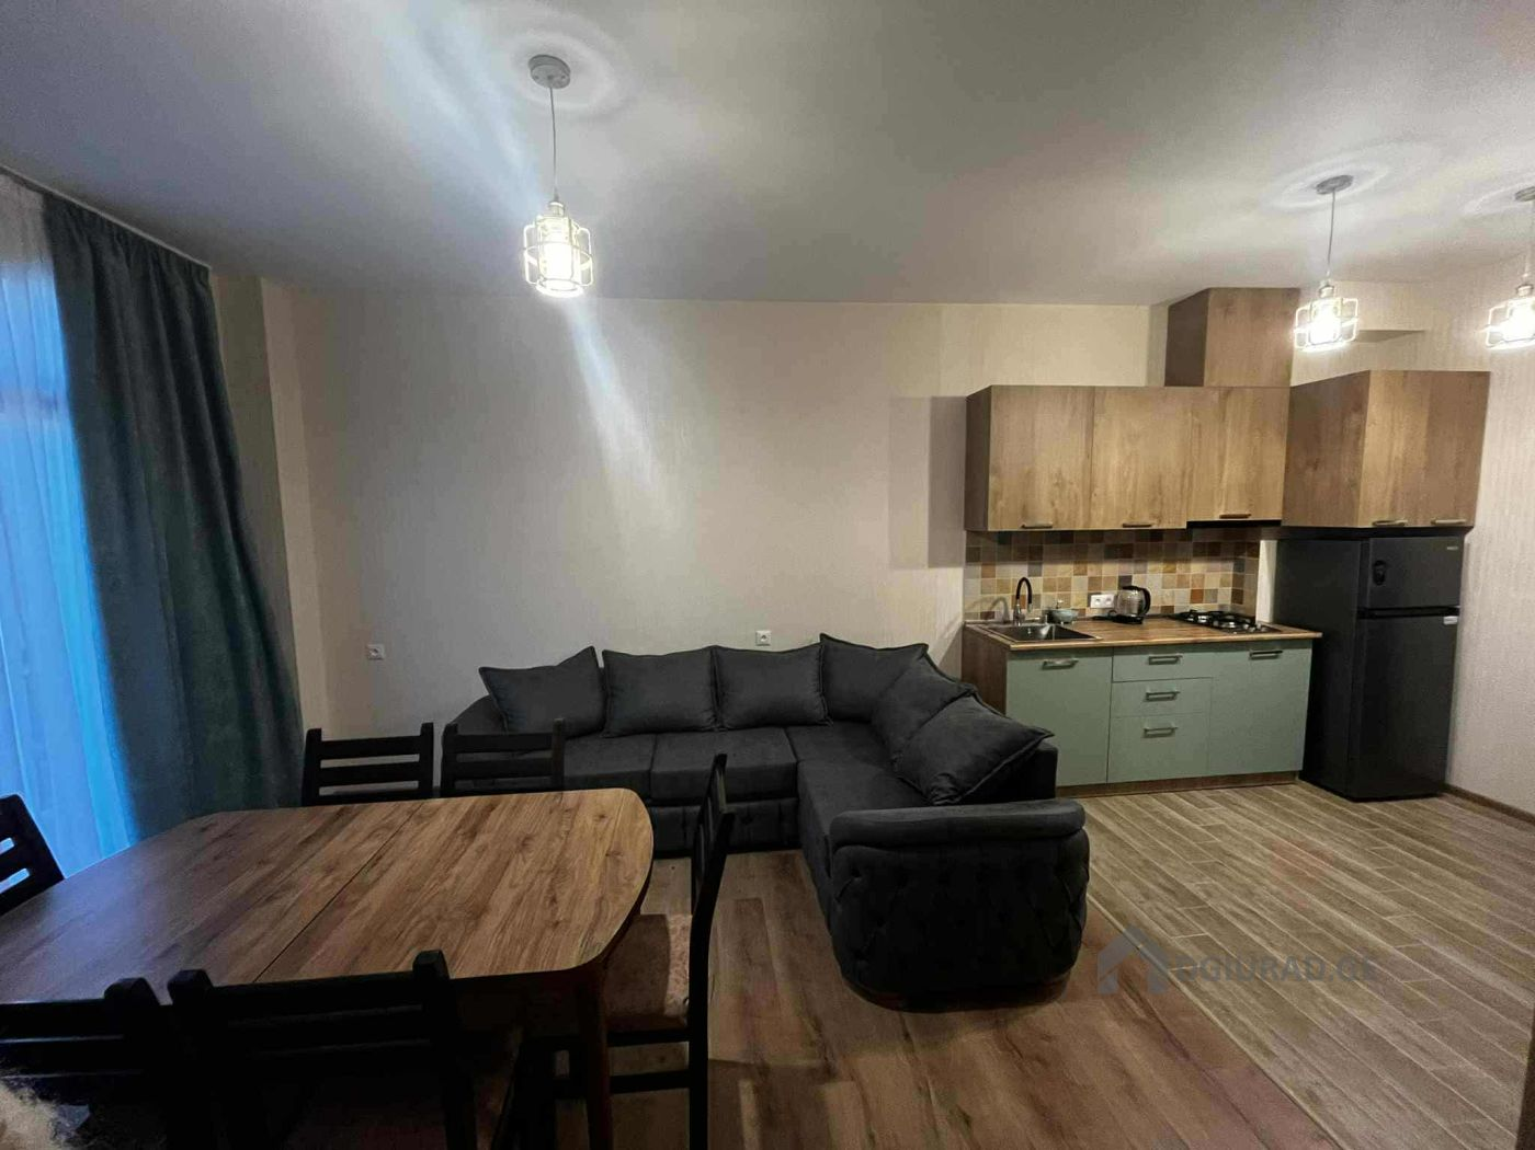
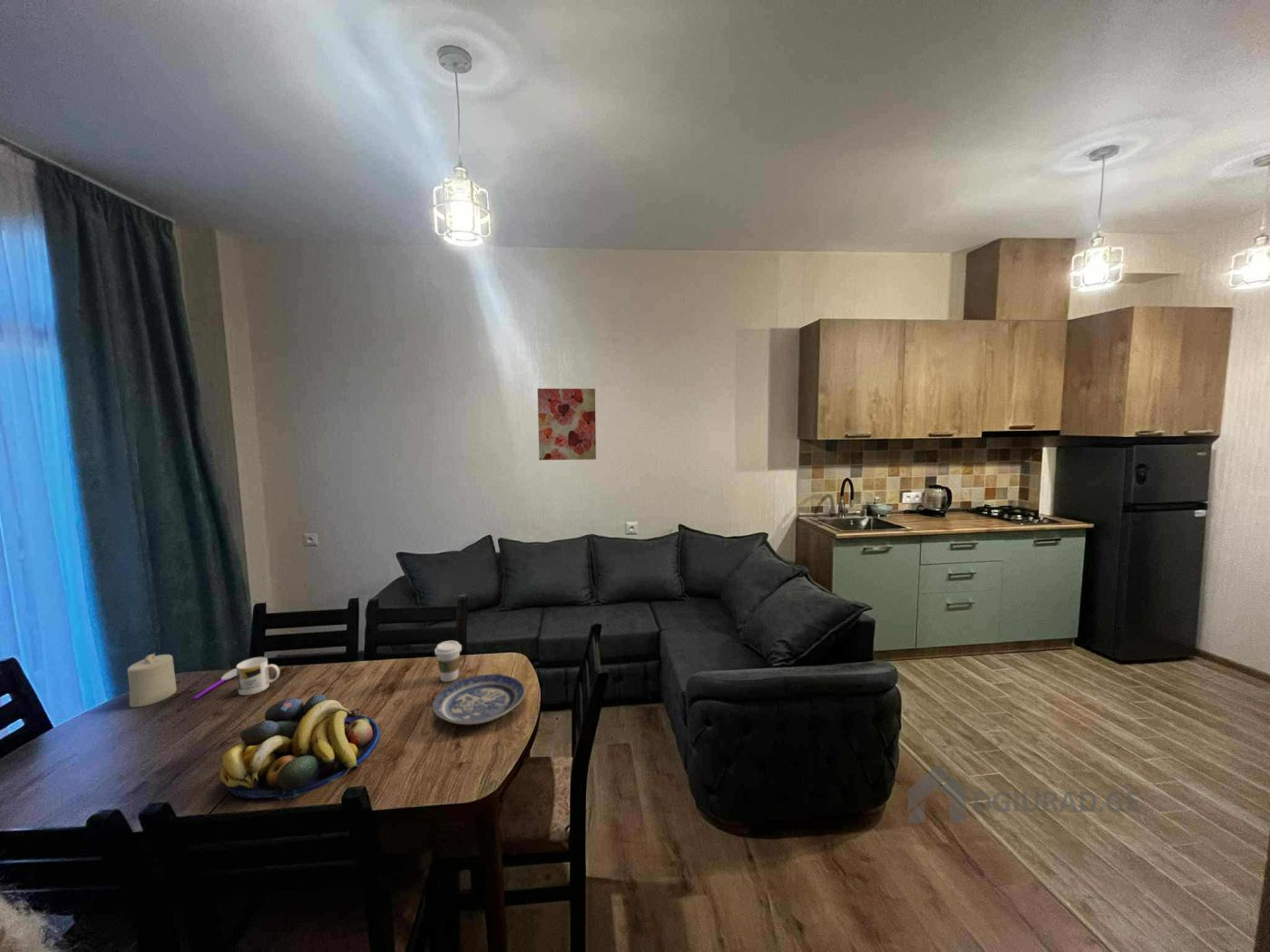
+ fruit bowl [220,694,380,801]
+ wall art [537,388,597,461]
+ spoon [193,667,237,700]
+ candle [126,652,177,708]
+ coffee cup [434,640,463,683]
+ plate [432,674,525,725]
+ mug [236,656,280,696]
